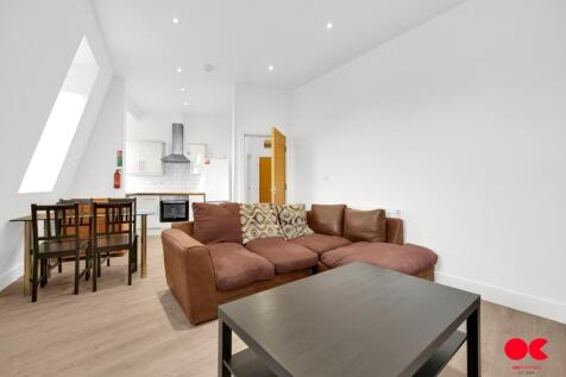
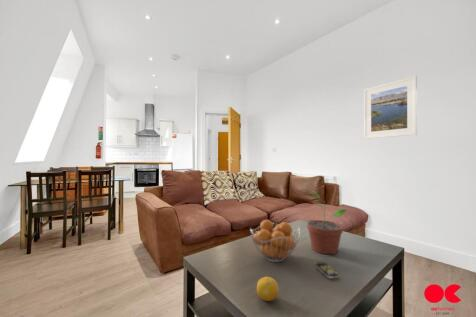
+ fruit [256,276,279,302]
+ potted plant [306,191,349,255]
+ remote control [314,261,340,279]
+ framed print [363,75,418,140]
+ fruit basket [249,219,301,263]
